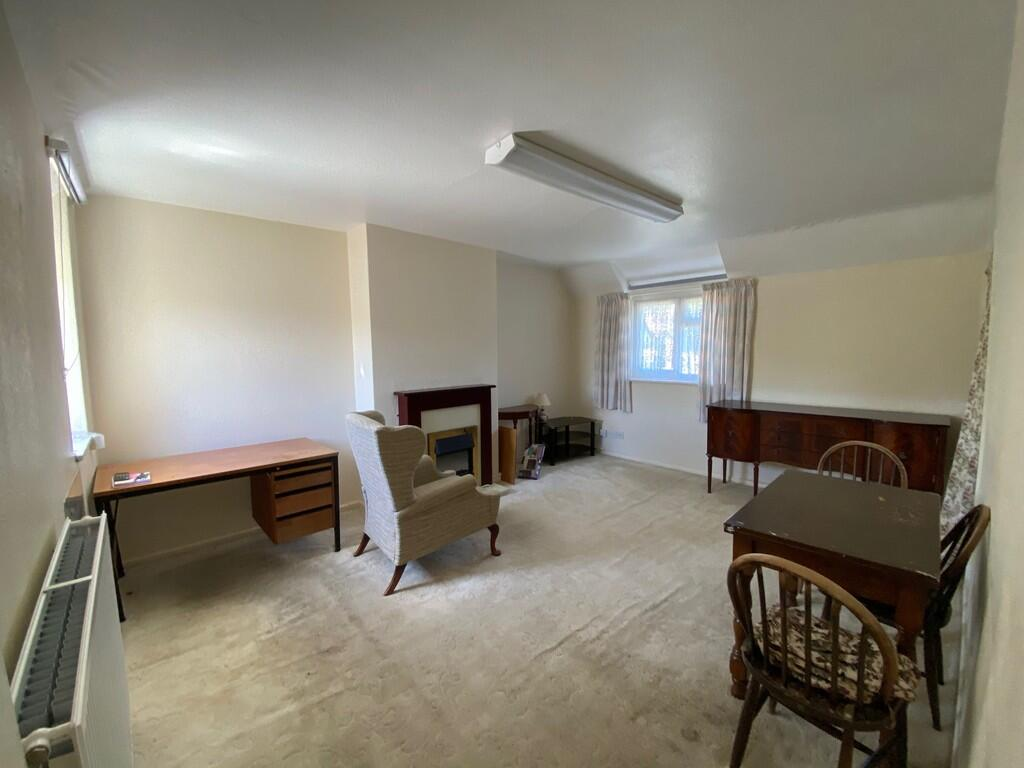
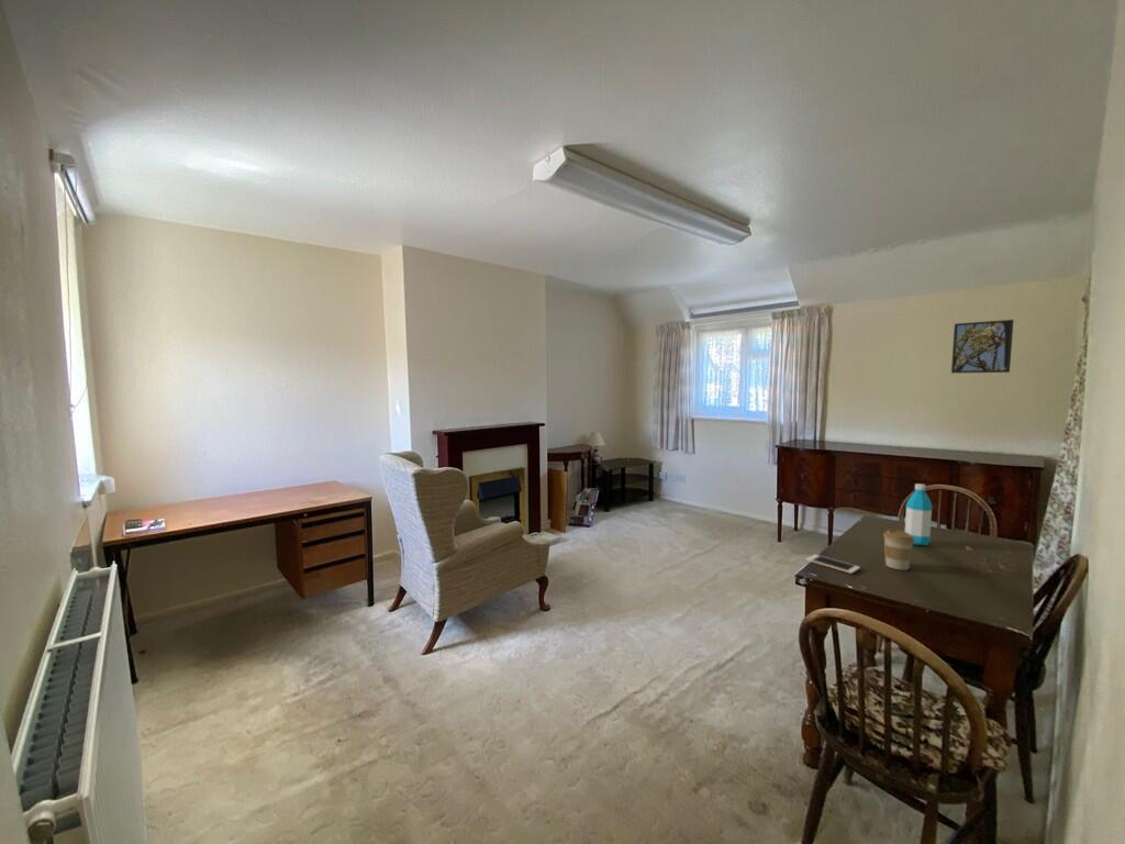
+ coffee cup [882,528,914,571]
+ water bottle [904,482,934,546]
+ cell phone [804,554,861,575]
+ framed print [950,319,1015,375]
